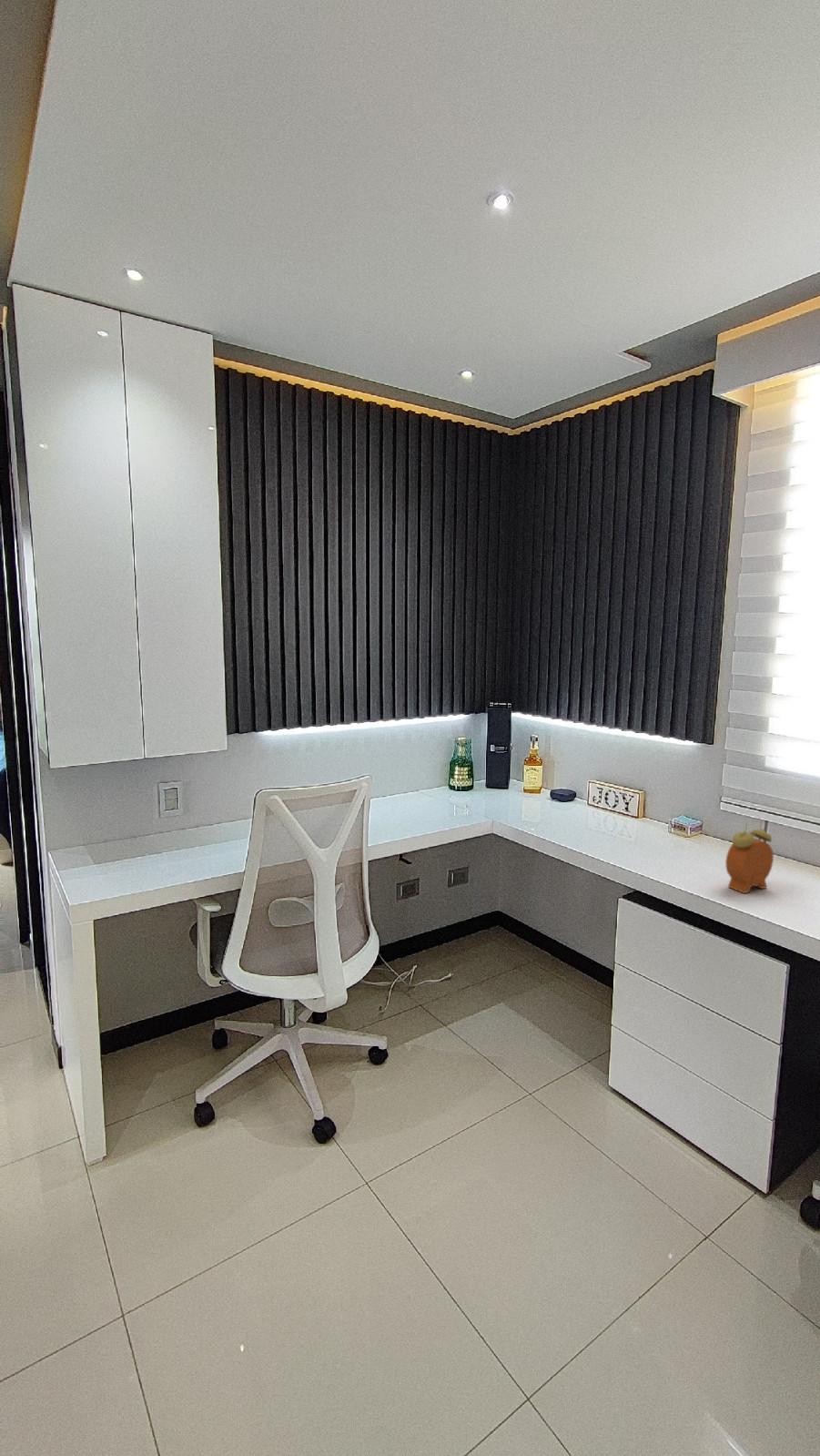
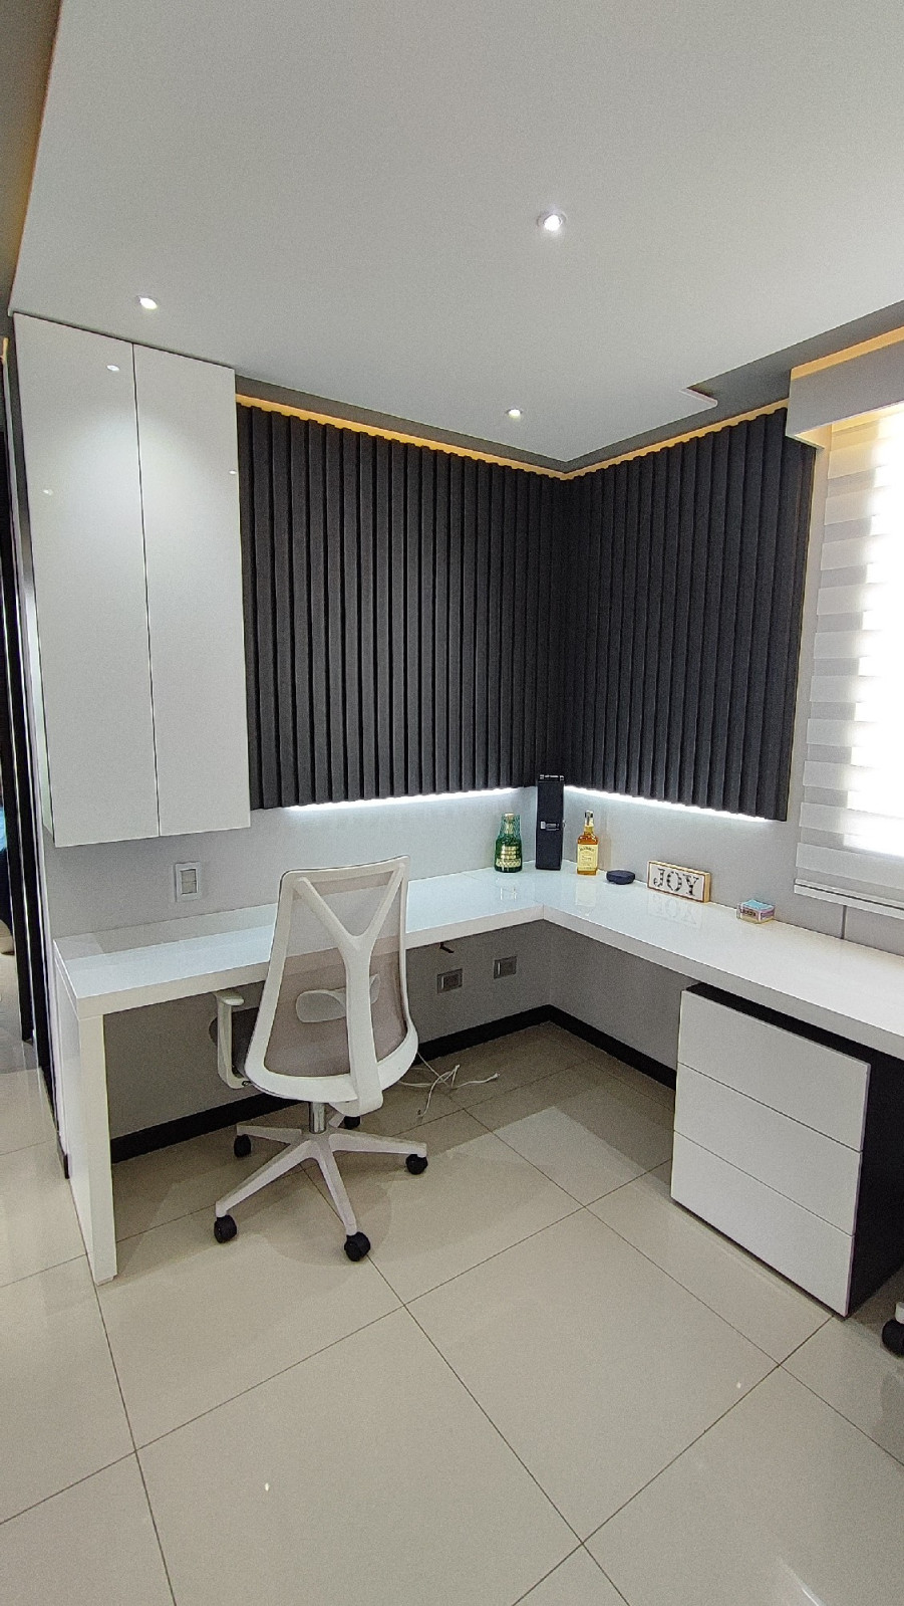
- alarm clock [724,819,774,894]
